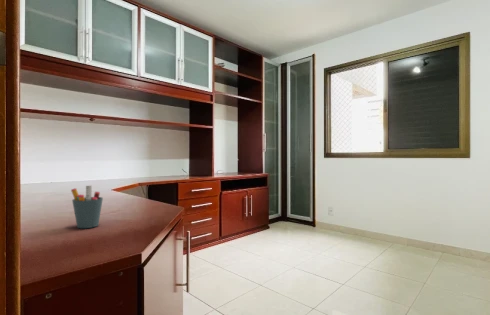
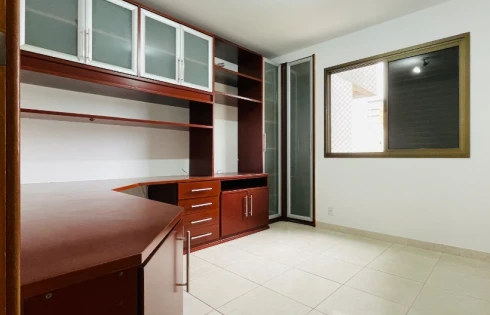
- pen holder [70,184,104,229]
